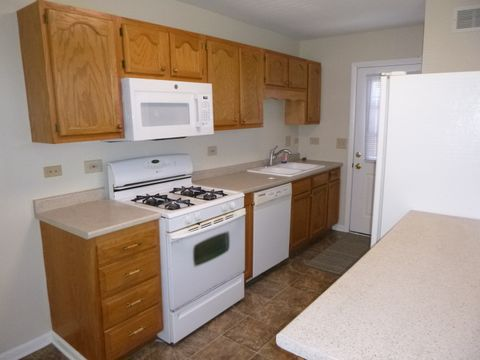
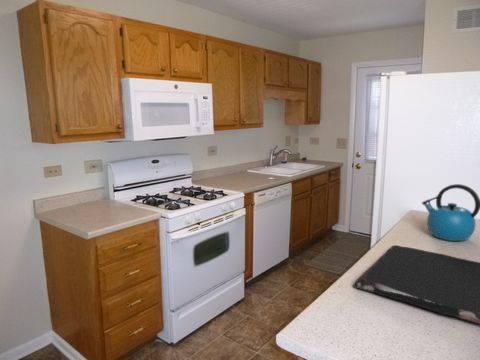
+ kettle [421,183,480,242]
+ cutting board [353,244,480,325]
